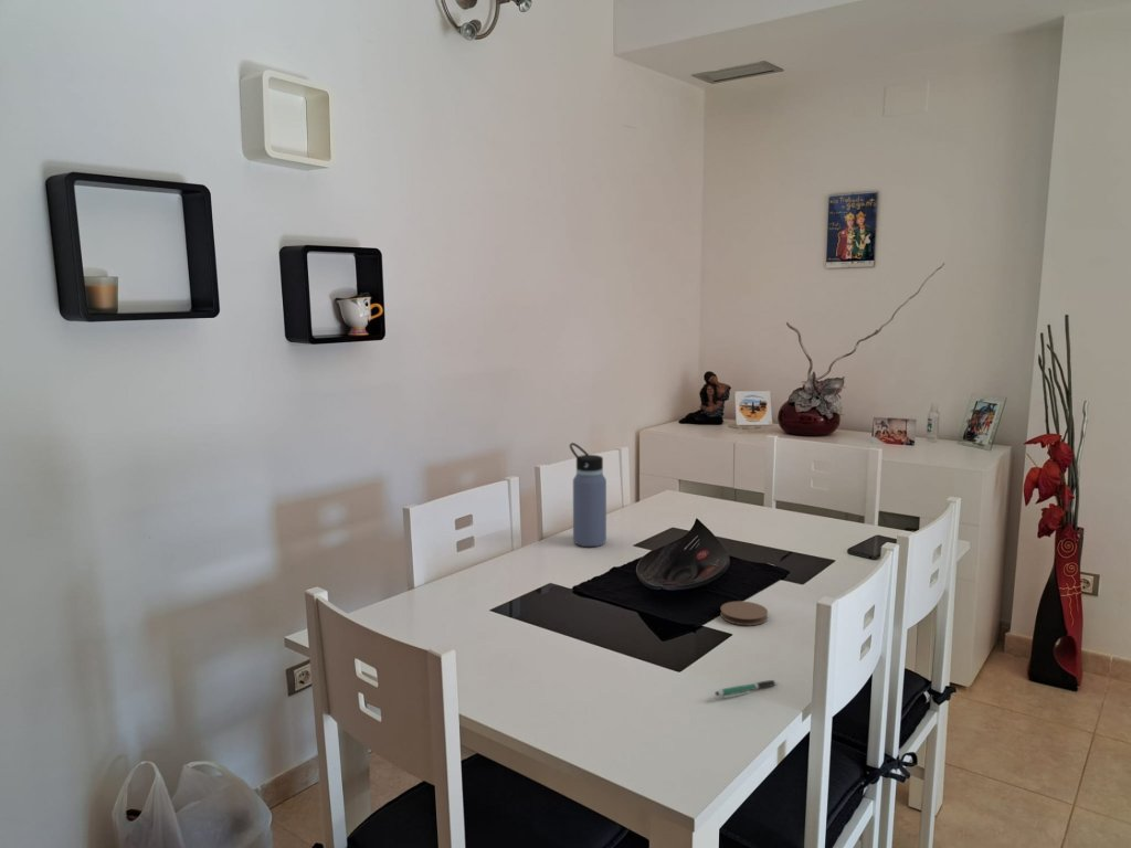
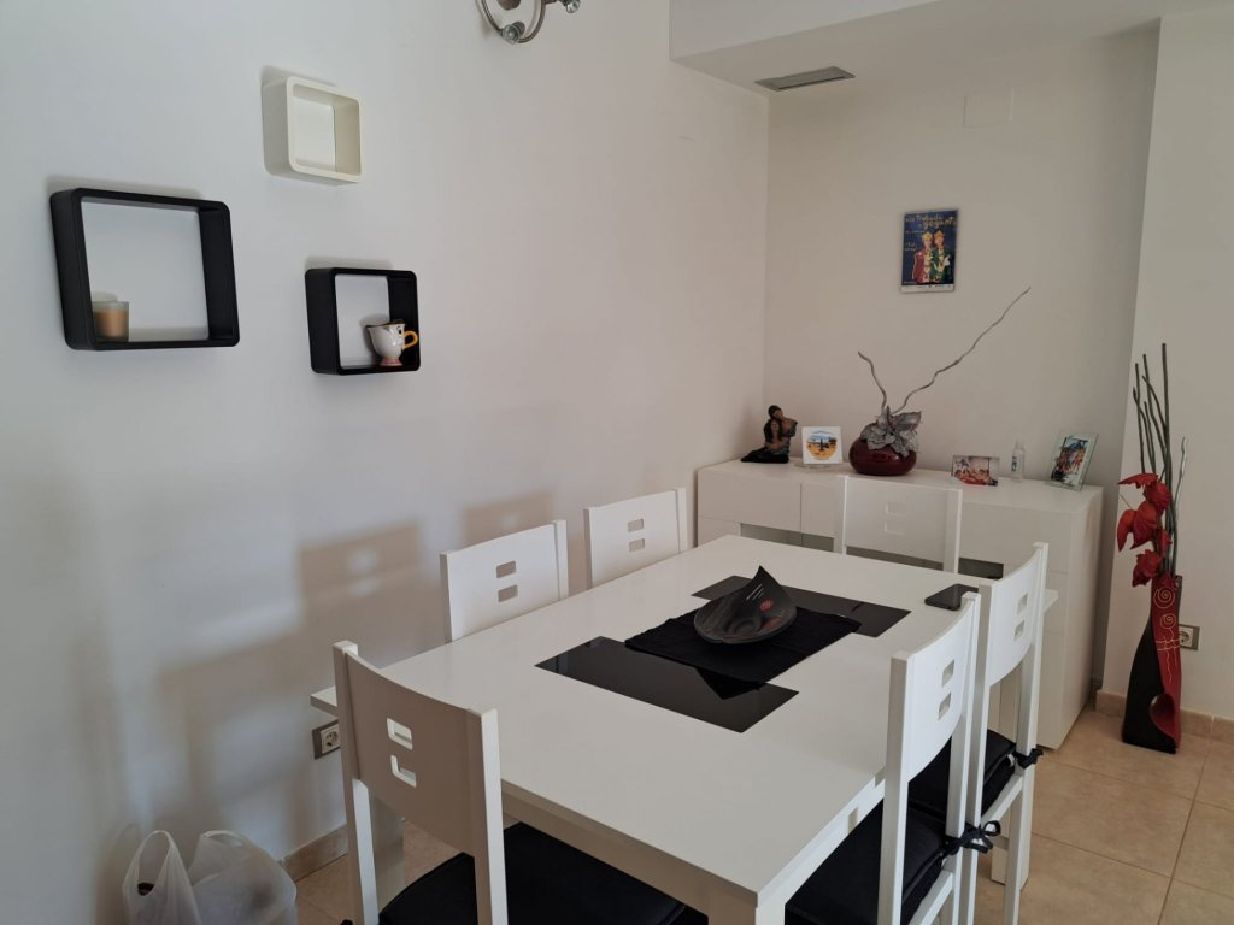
- pen [715,679,781,699]
- water bottle [569,442,607,548]
- coaster [719,600,769,626]
